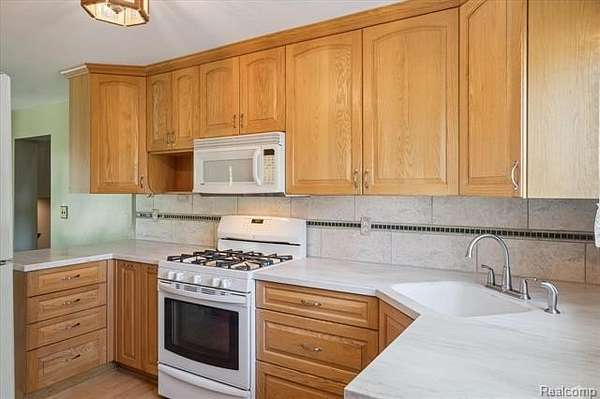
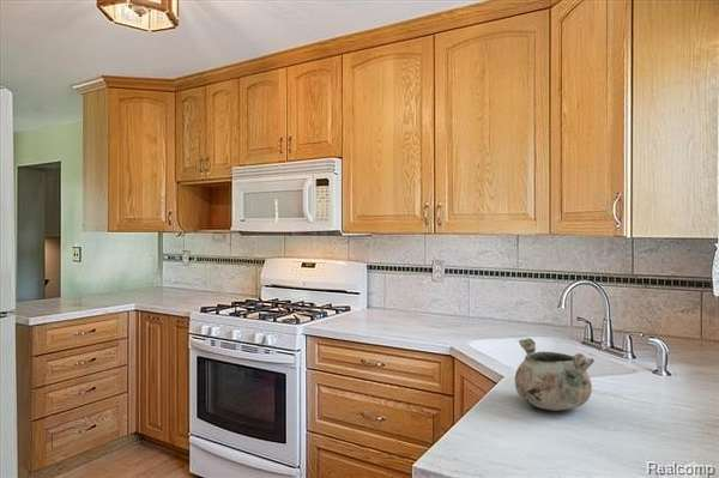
+ decorative bowl [514,338,596,412]
